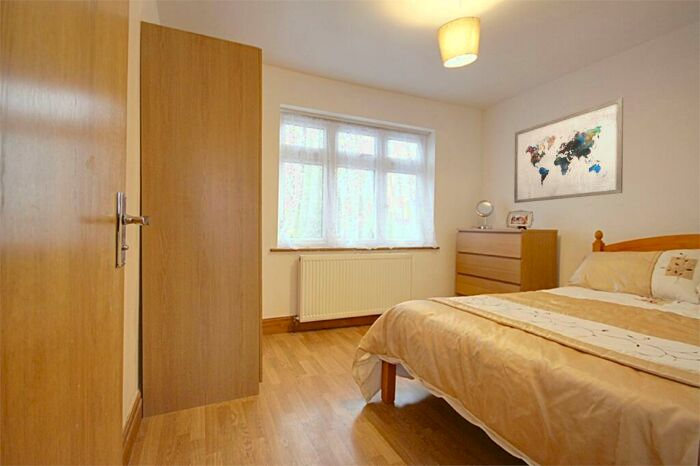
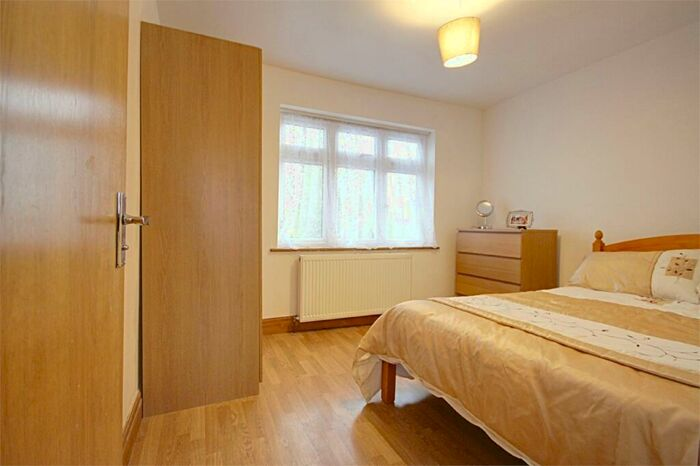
- wall art [513,97,624,204]
